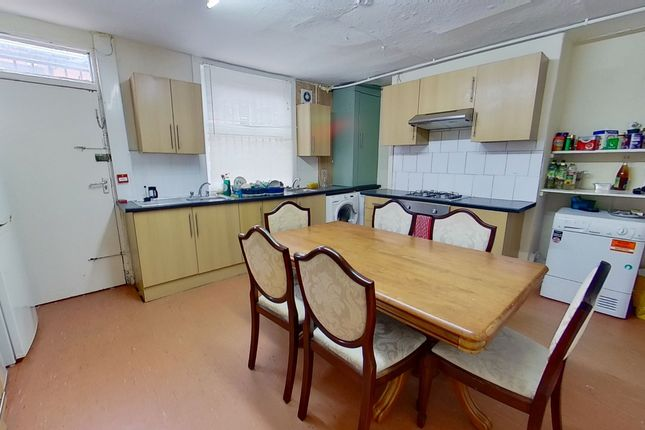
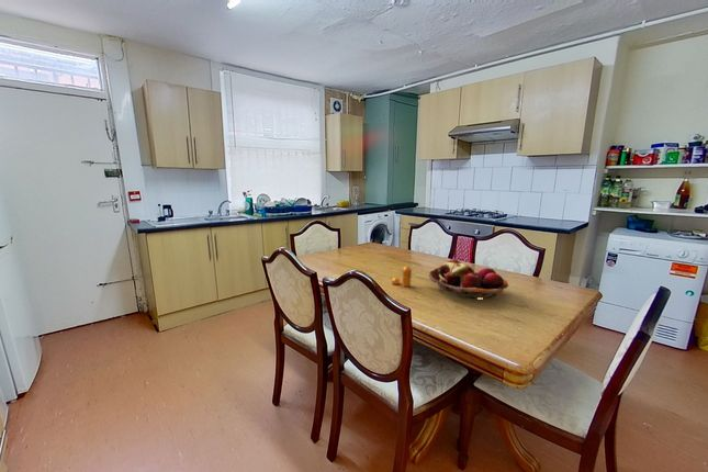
+ pepper shaker [391,266,413,288]
+ fruit basket [428,259,509,301]
